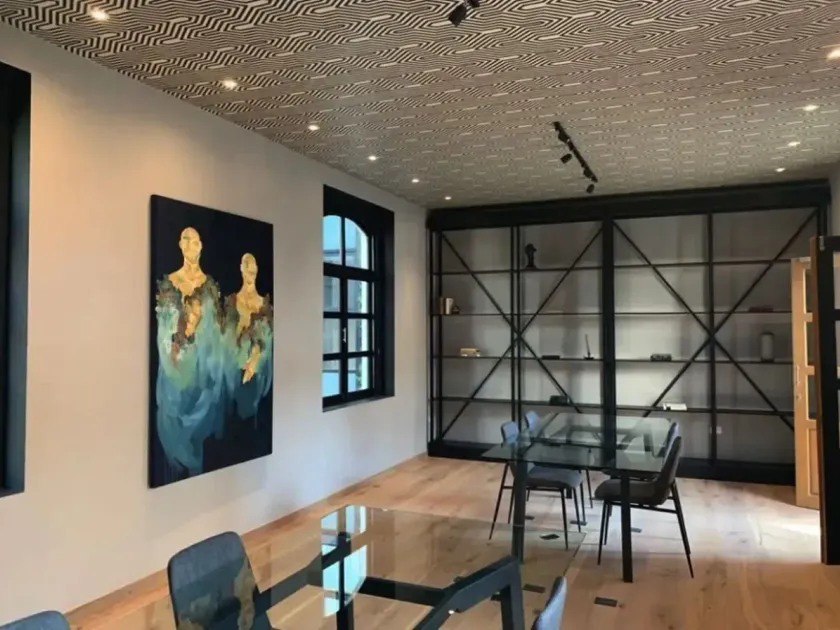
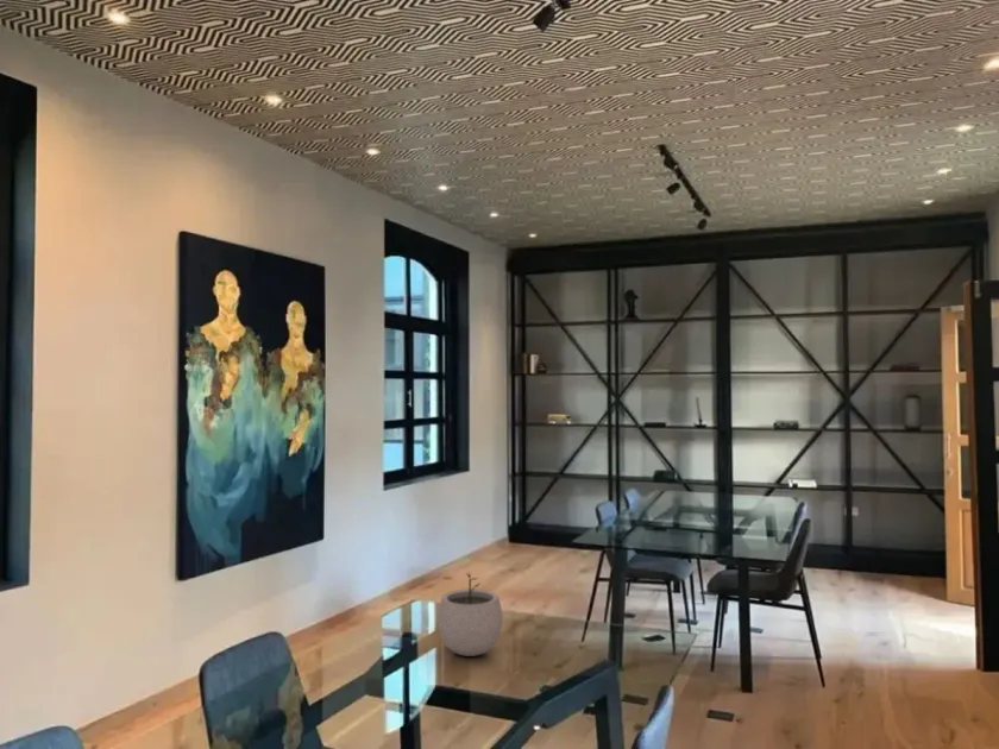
+ plant pot [436,571,504,657]
